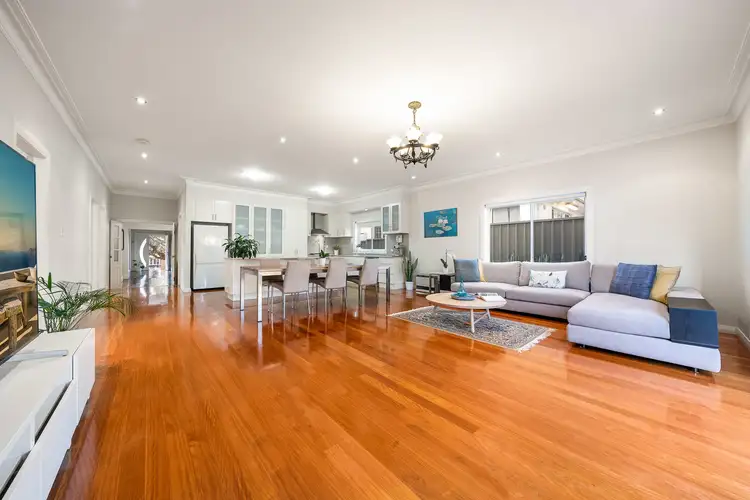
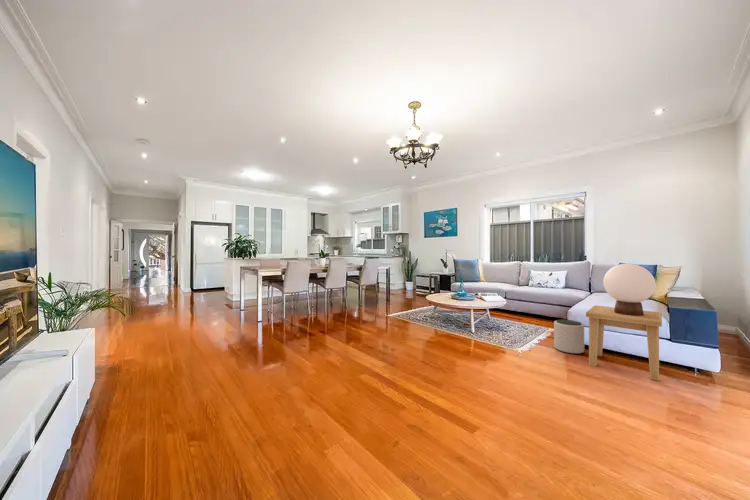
+ plant pot [553,319,585,355]
+ side table [585,304,663,382]
+ table lamp [602,263,657,316]
